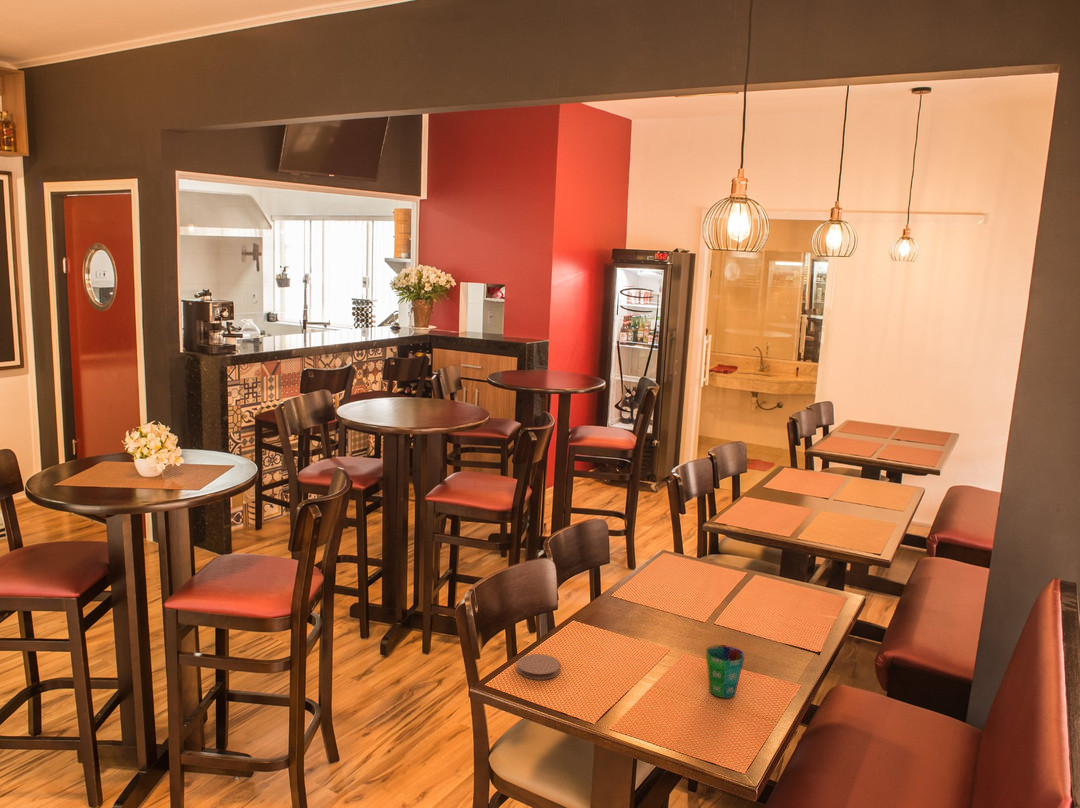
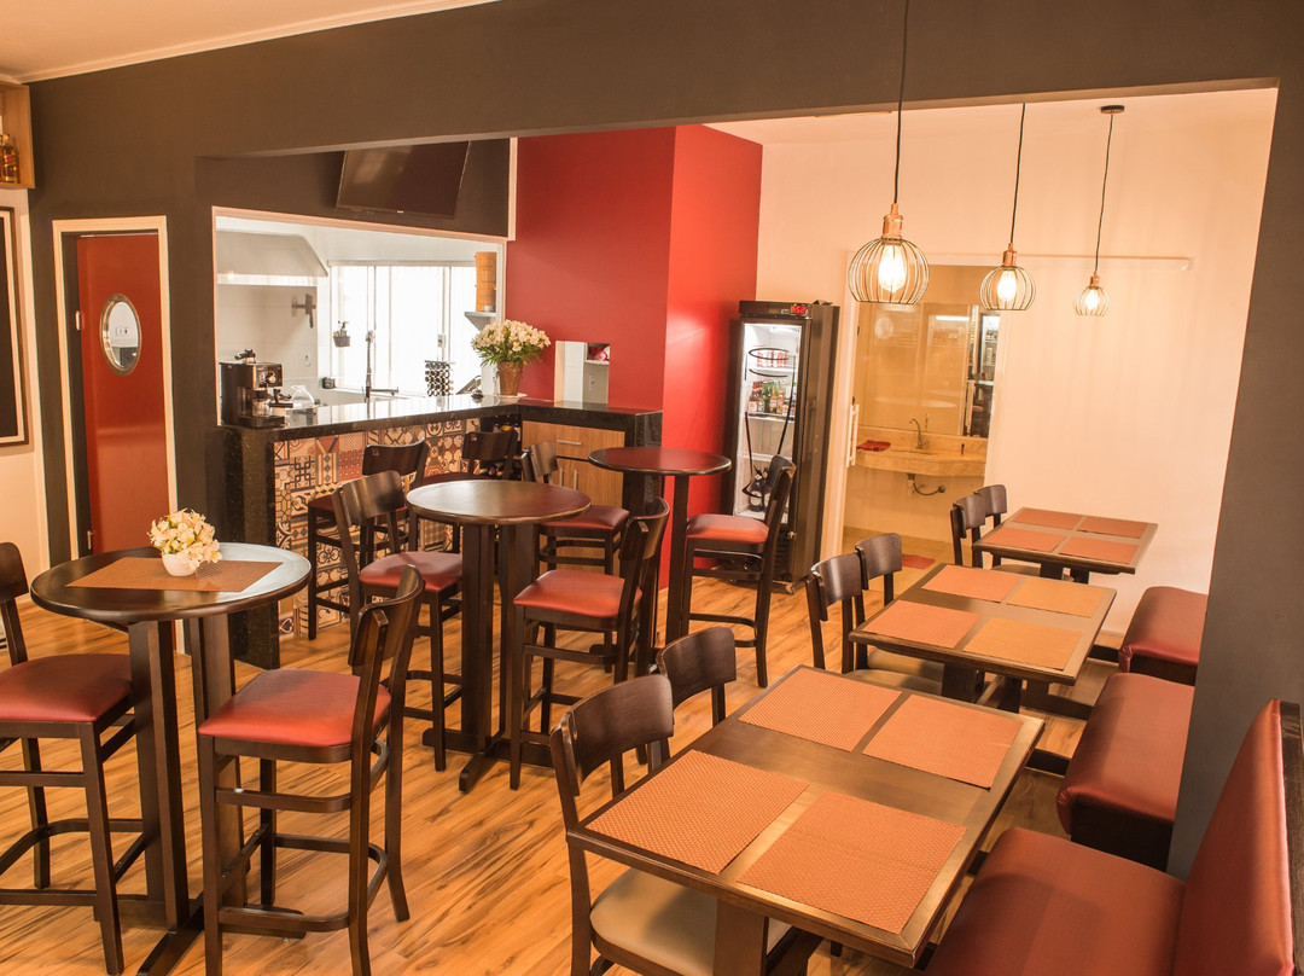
- cup [705,644,746,699]
- coaster [516,653,561,681]
